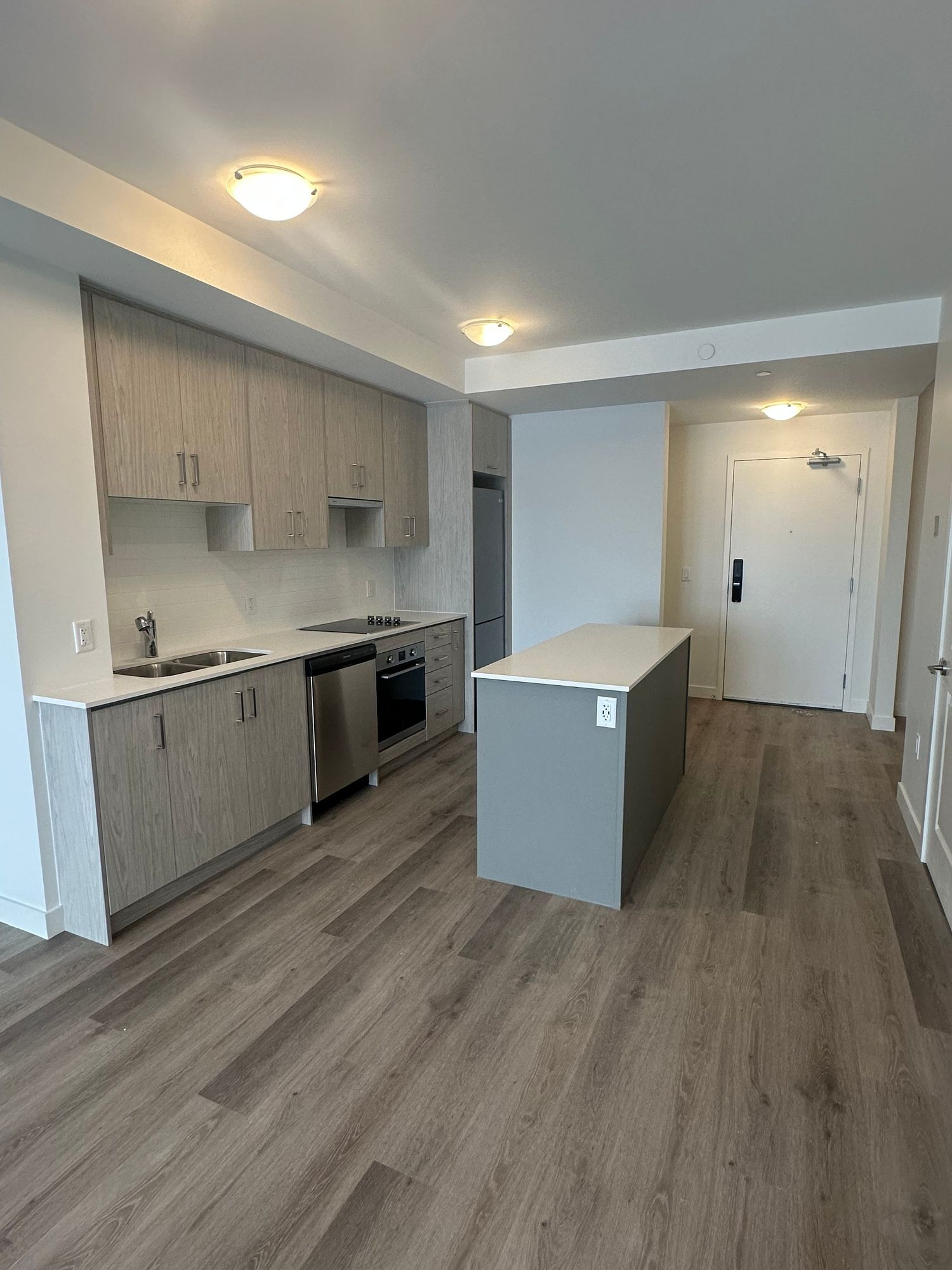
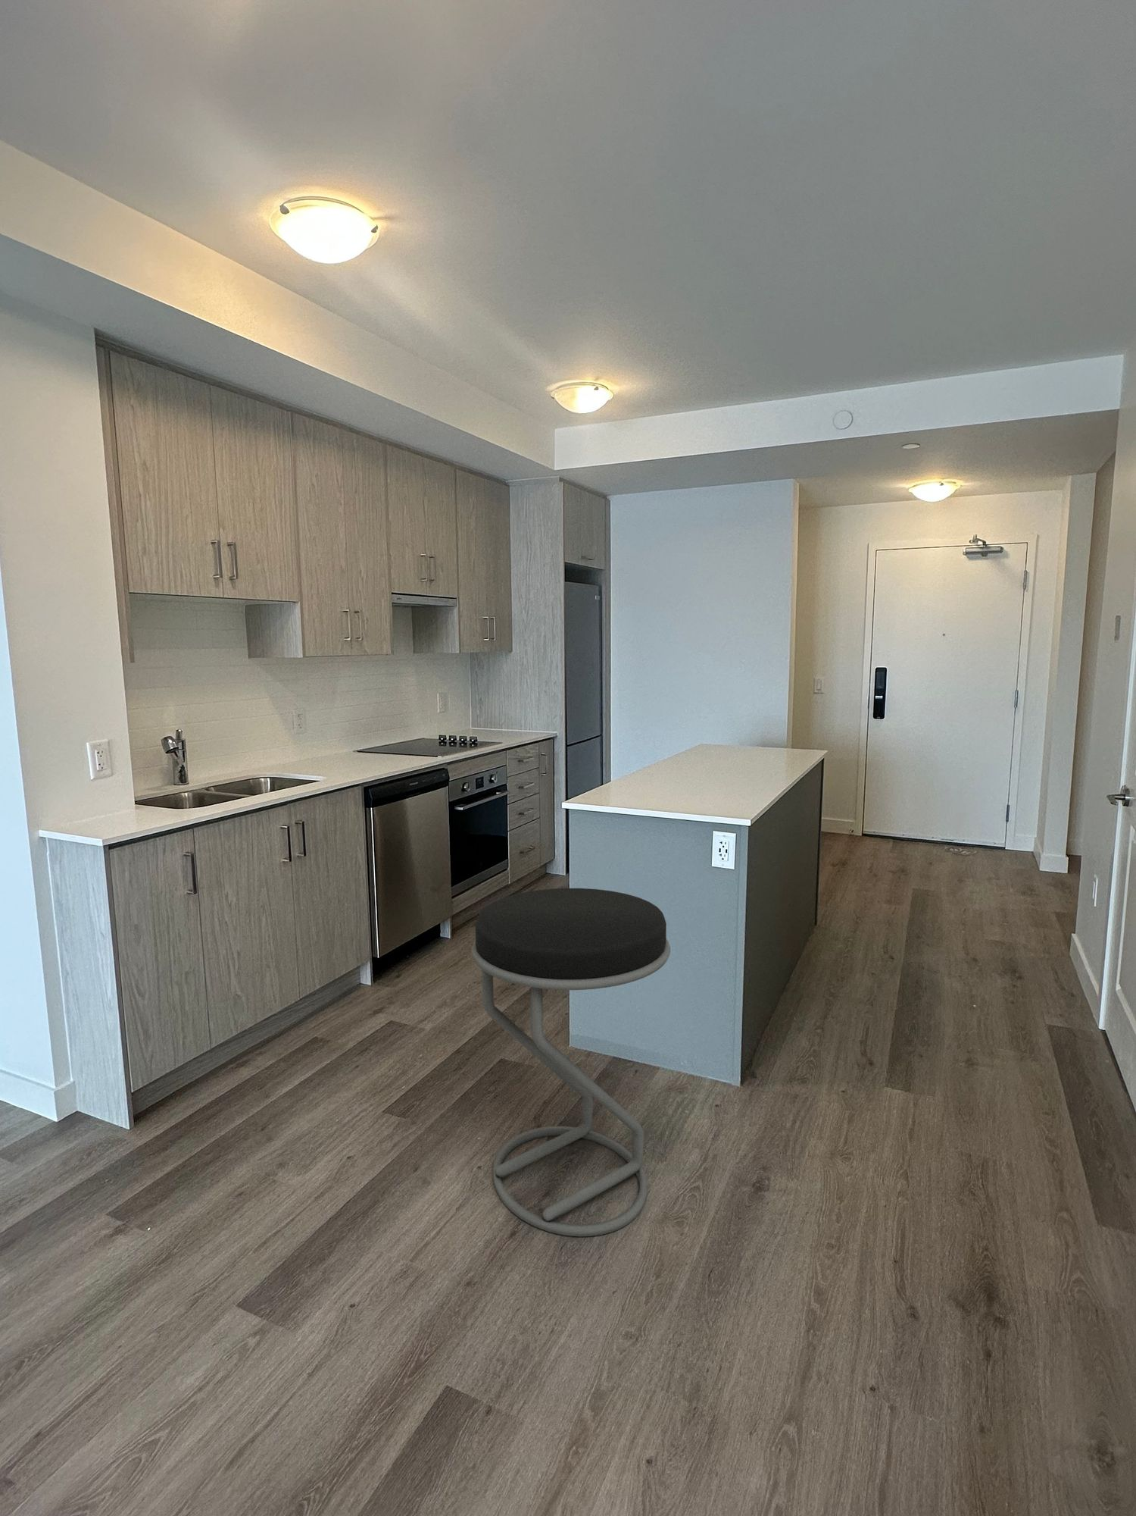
+ stool [470,888,671,1237]
